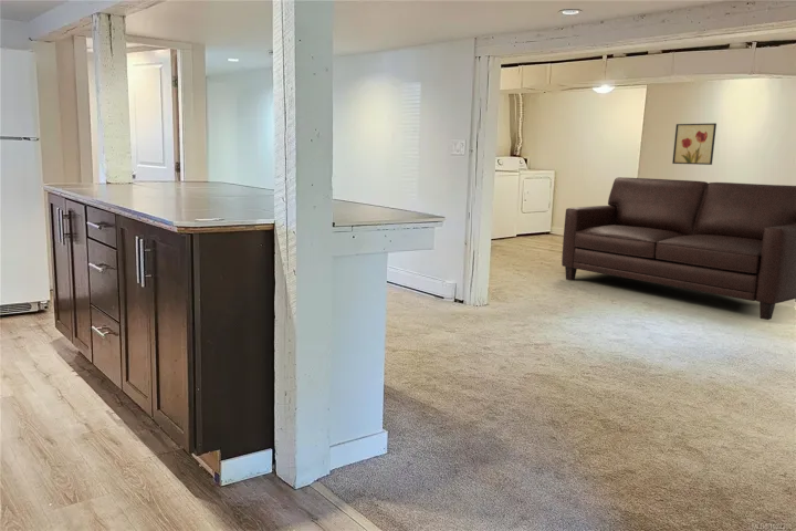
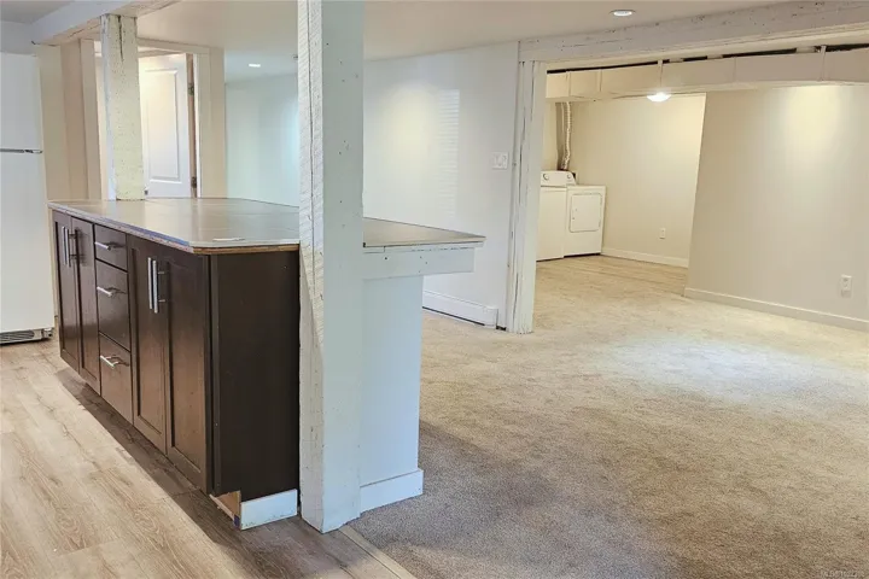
- wall art [671,122,718,166]
- sofa [561,176,796,321]
